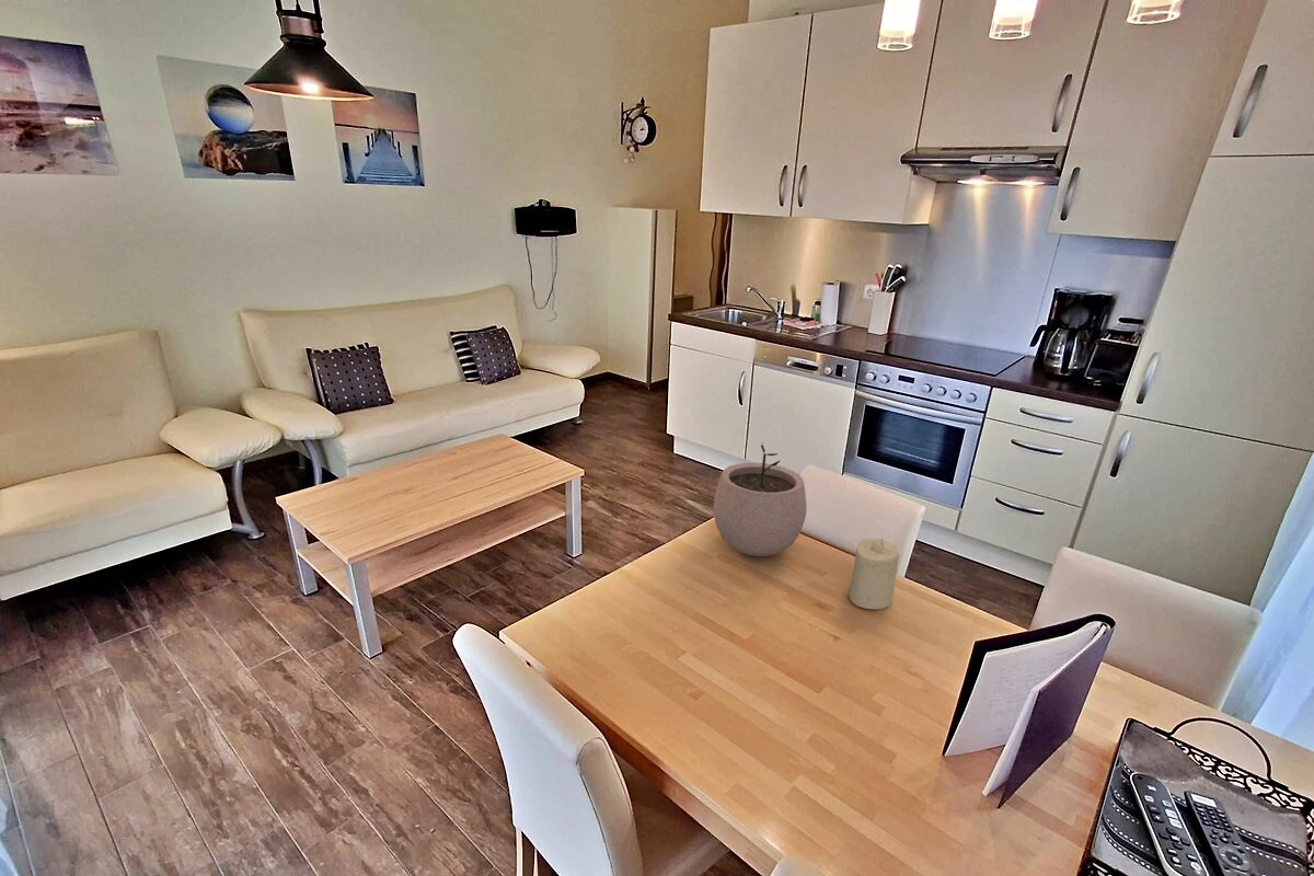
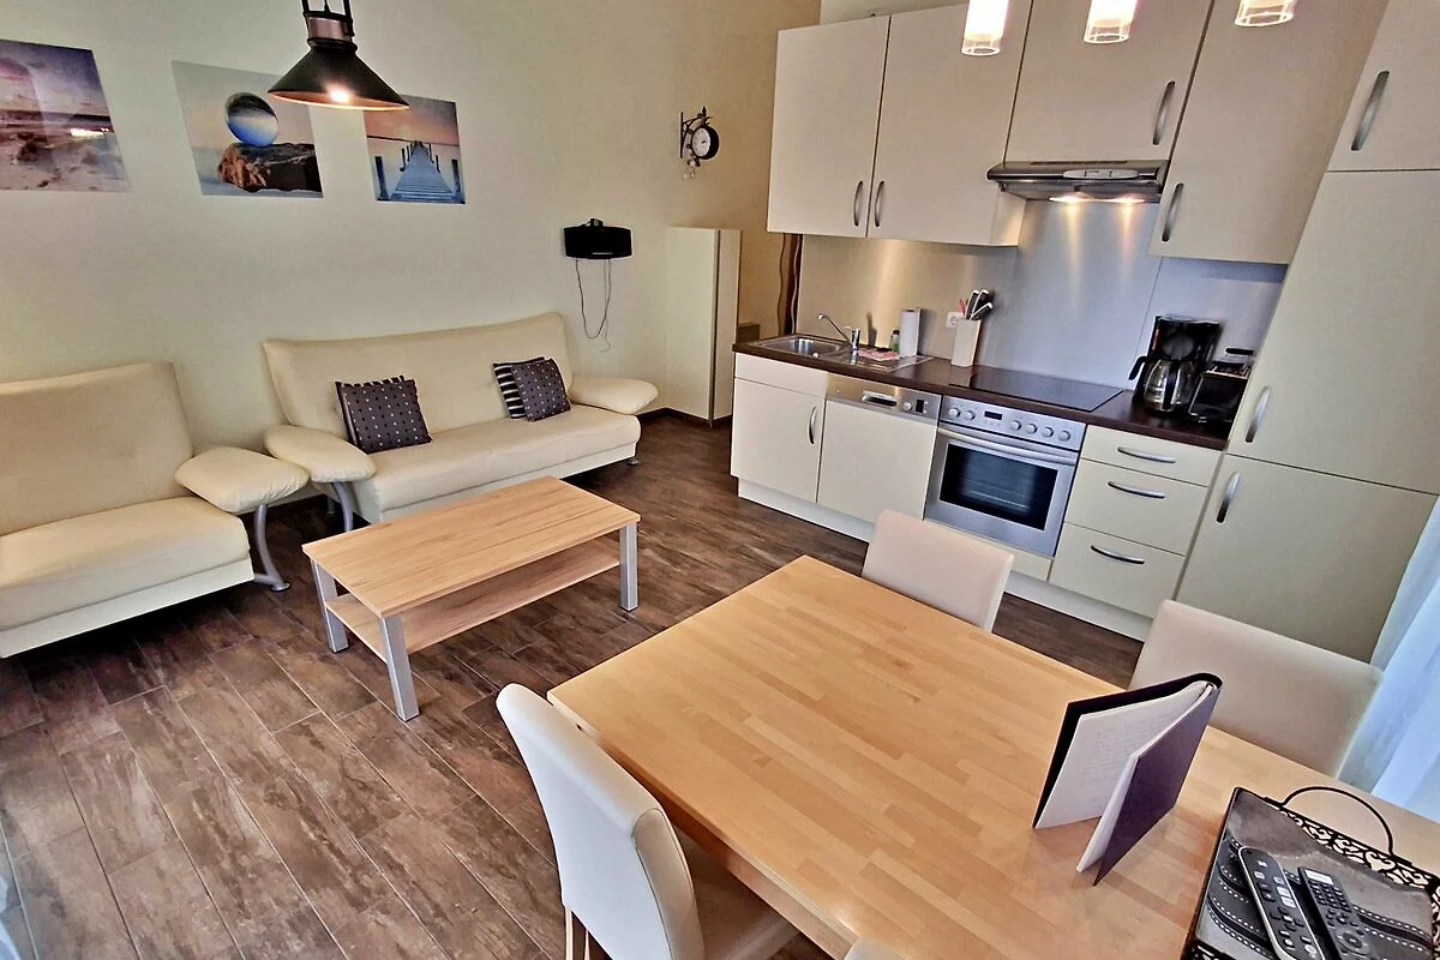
- candle [848,538,900,610]
- plant pot [713,443,807,557]
